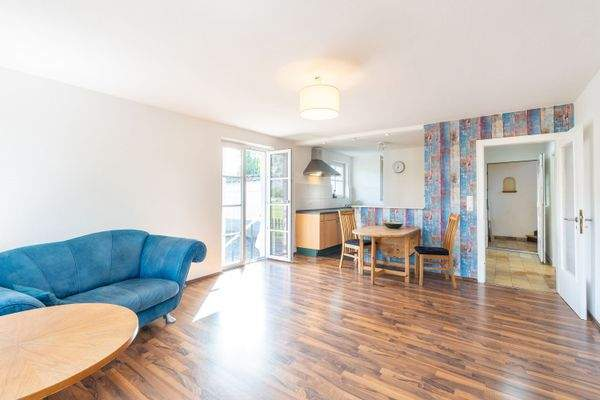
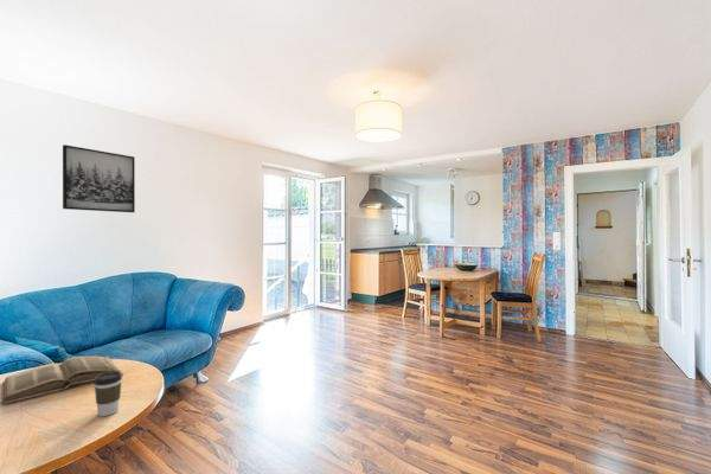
+ book [0,356,124,405]
+ coffee cup [92,371,123,417]
+ wall art [62,143,136,213]
